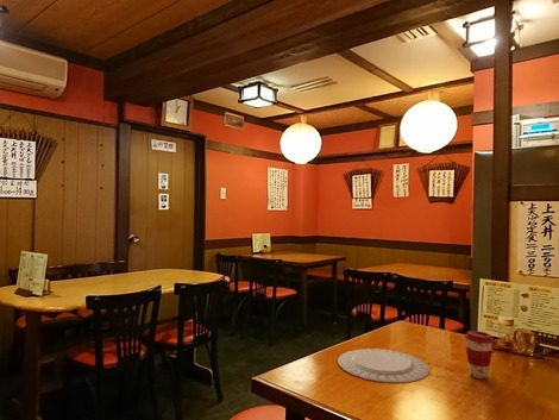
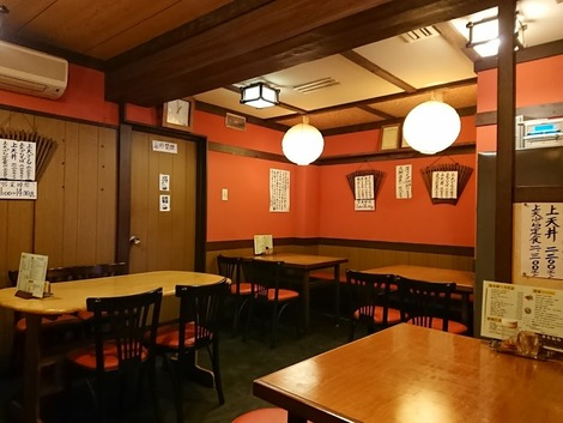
- coffee cup [464,330,495,380]
- chinaware [337,347,431,384]
